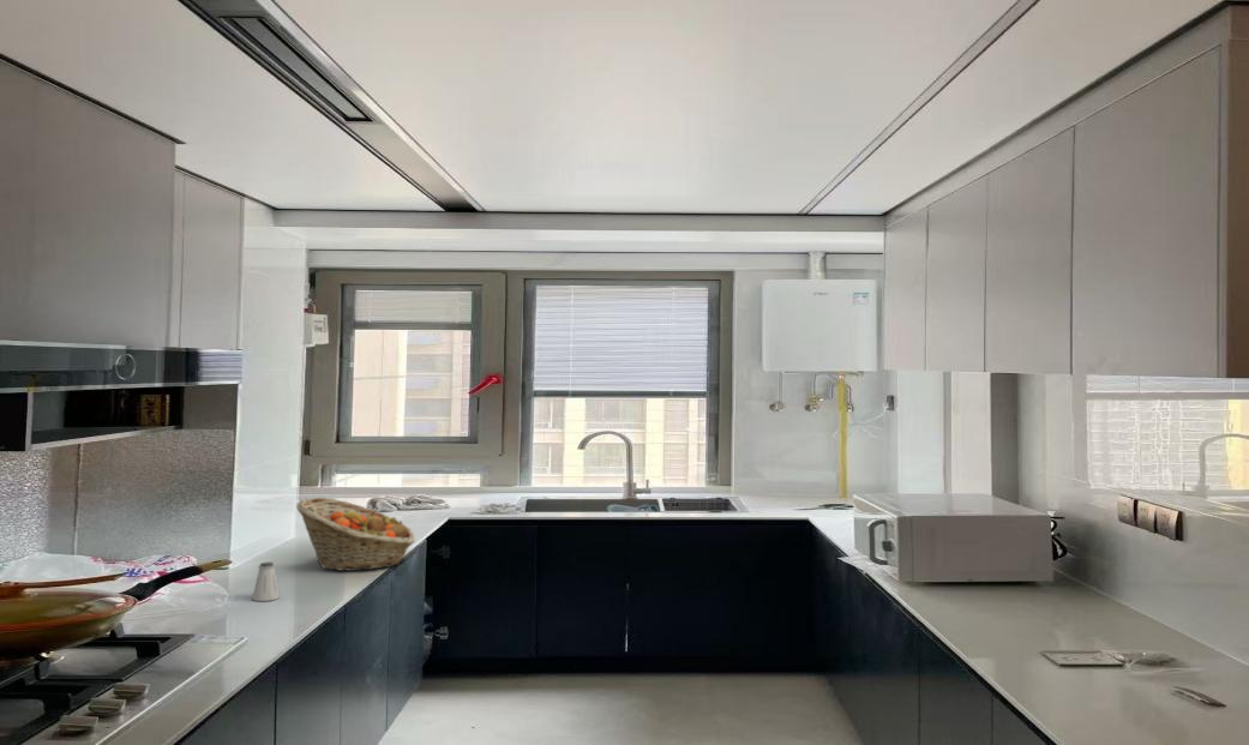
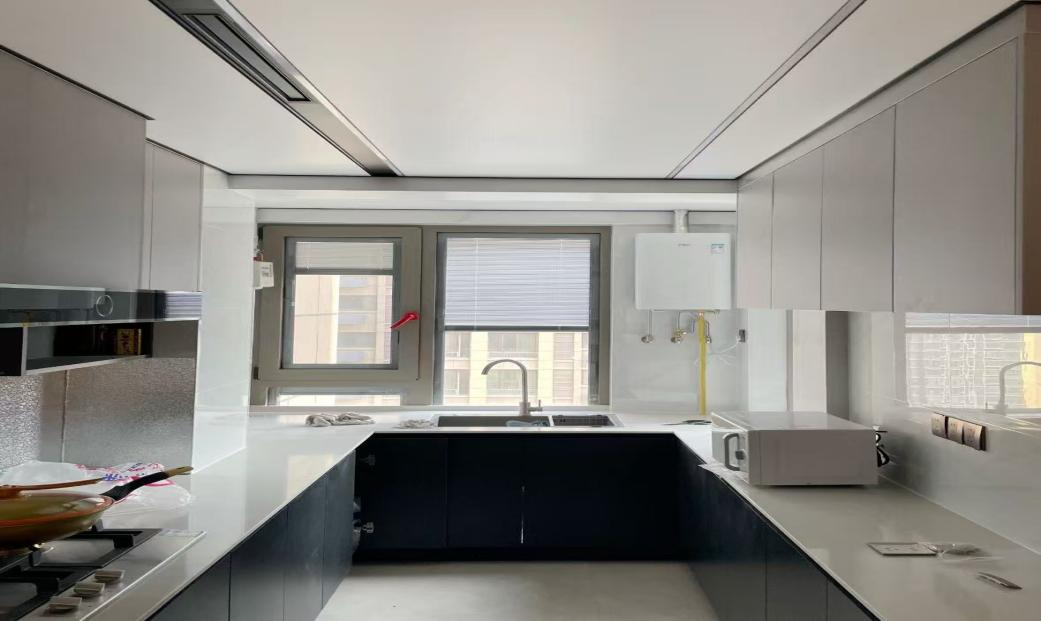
- saltshaker [251,561,281,602]
- fruit basket [295,497,416,572]
